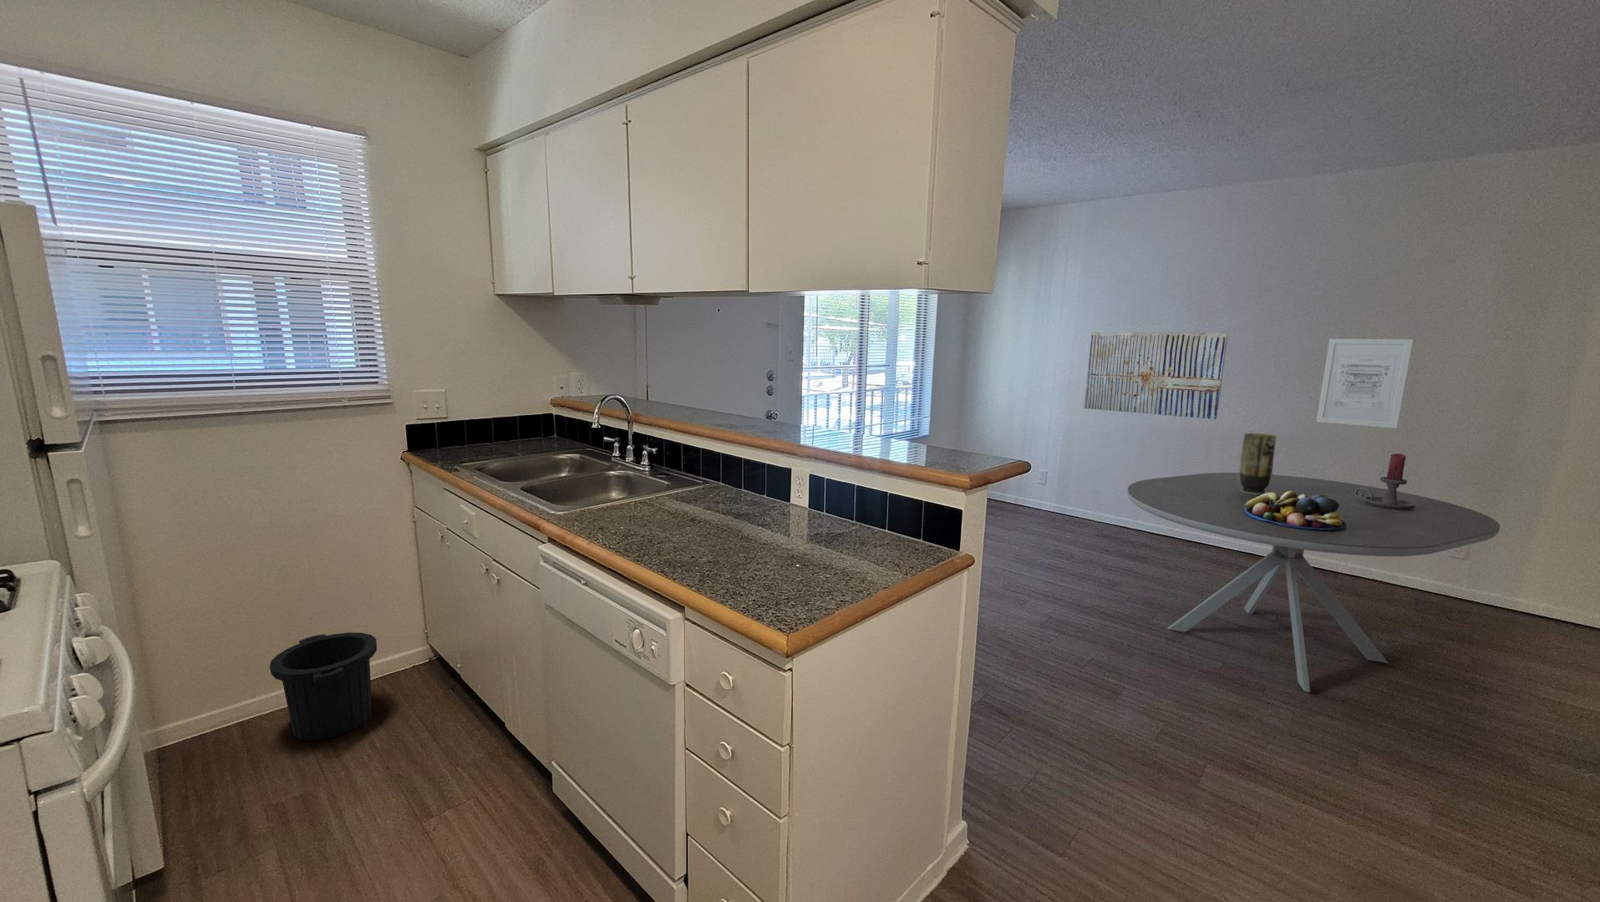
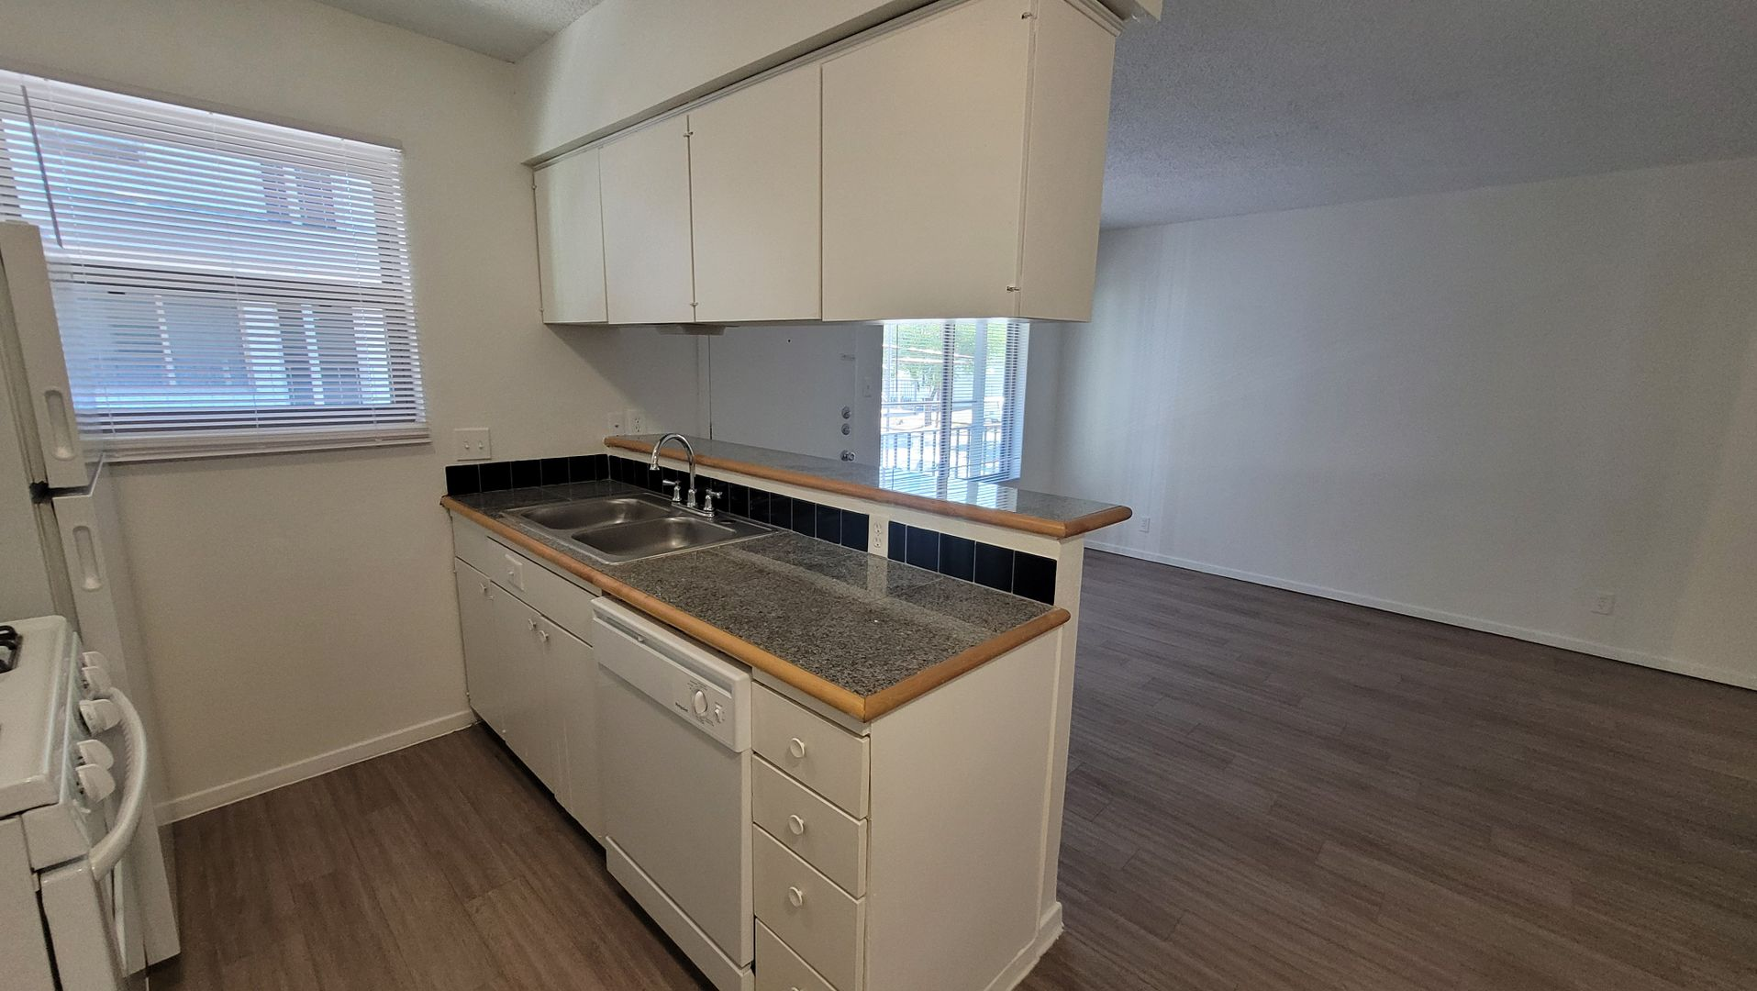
- vase [1238,433,1278,494]
- wall art [1315,338,1413,430]
- dining table [1126,472,1501,692]
- candle holder [1355,453,1416,510]
- trash can [269,632,378,742]
- wall art [1082,332,1229,420]
- fruit bowl [1244,491,1347,531]
